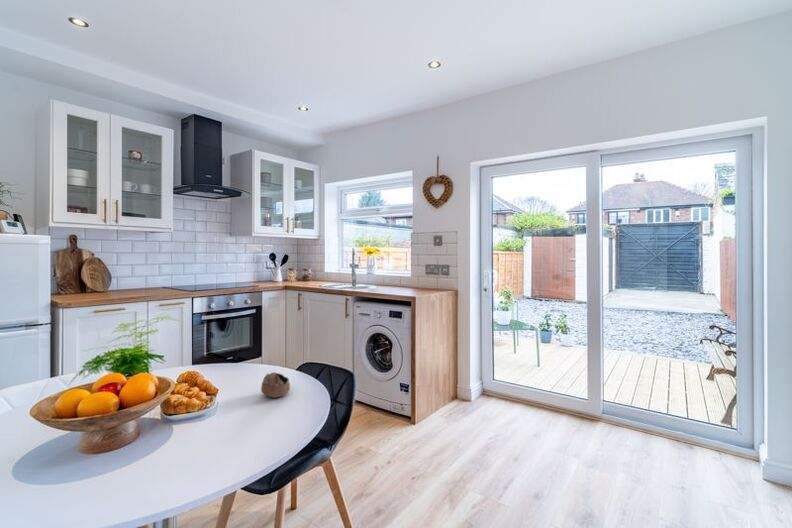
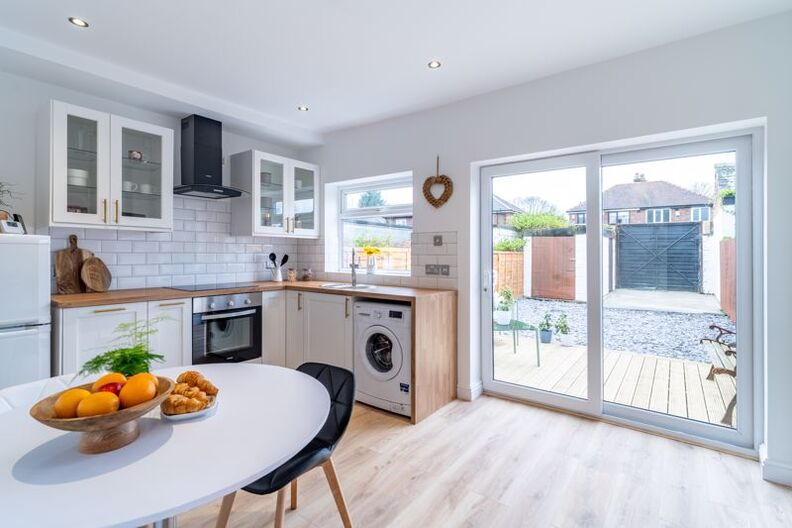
- cup [260,371,291,399]
